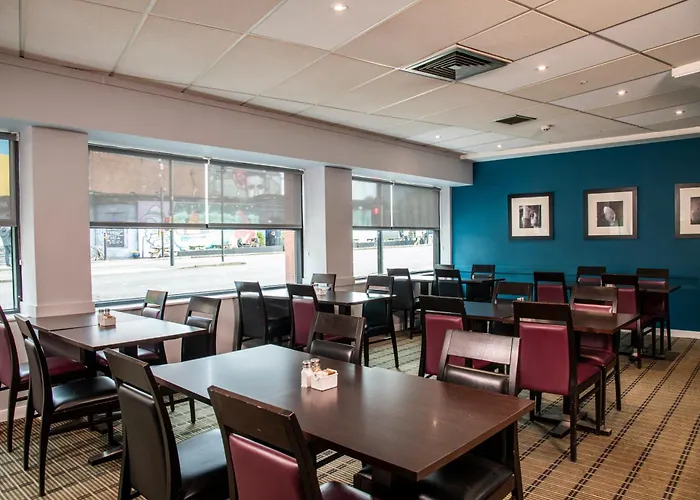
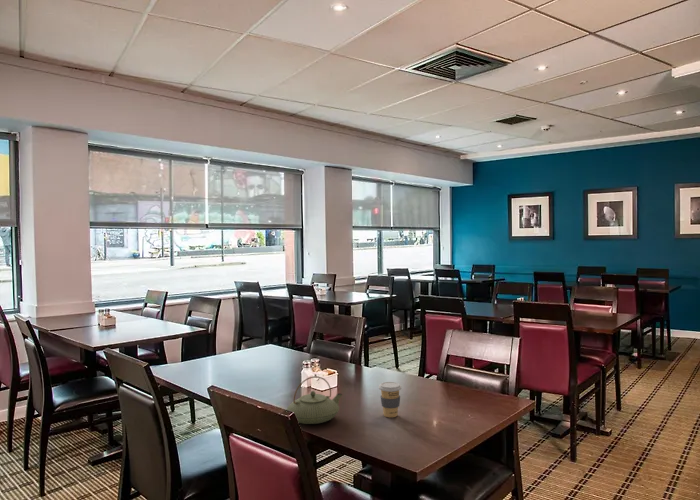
+ coffee cup [378,381,403,418]
+ teapot [286,375,343,425]
